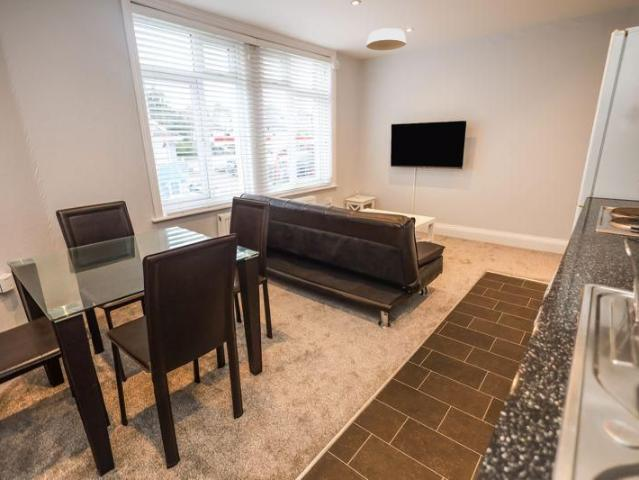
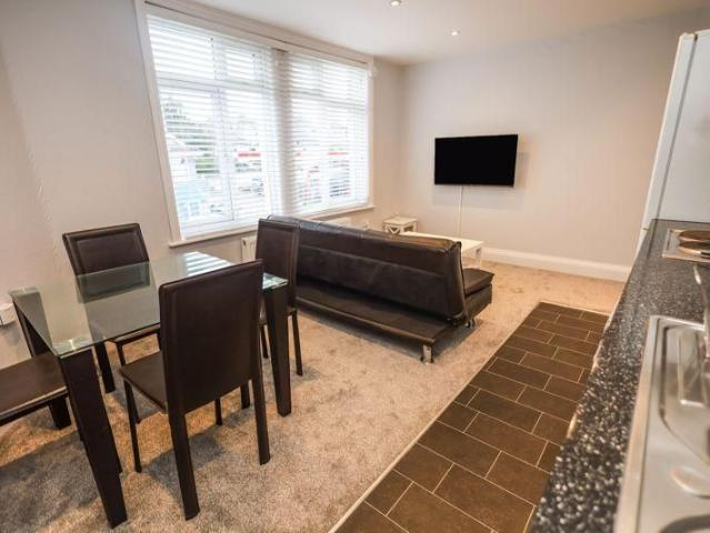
- ceiling light [365,27,407,52]
